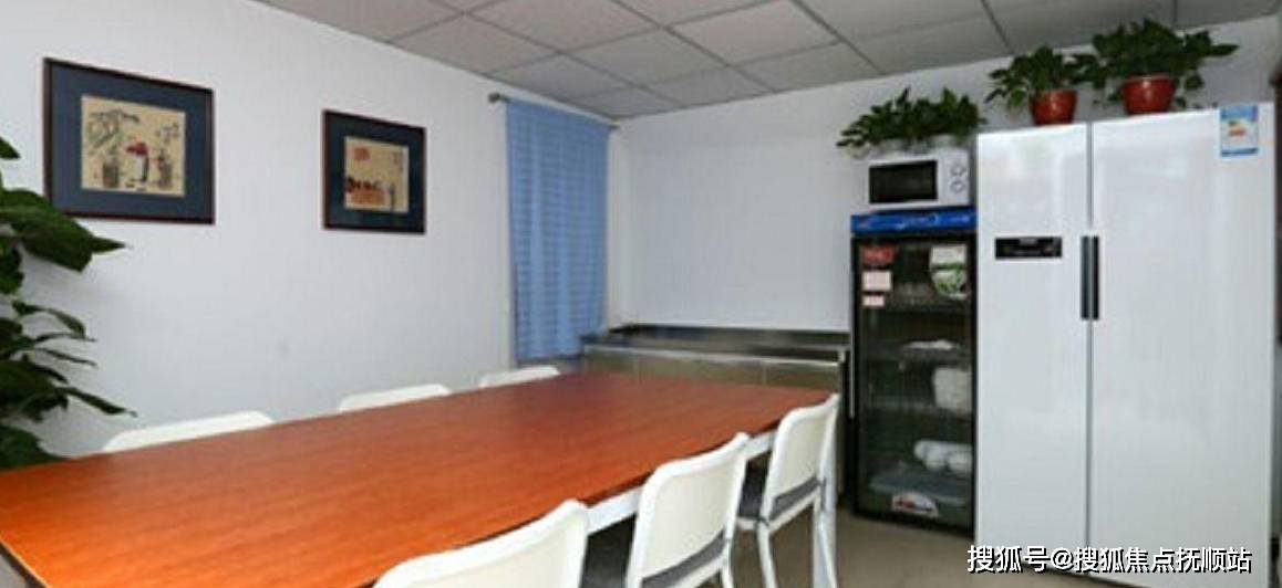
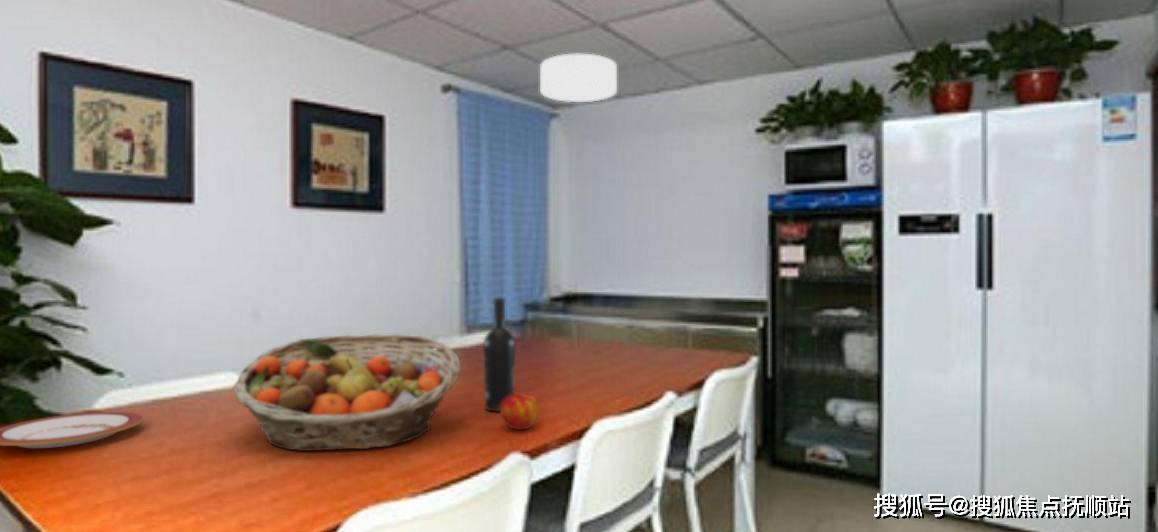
+ wine bottle [483,297,516,413]
+ fruit basket [232,334,462,452]
+ ceiling light [539,53,618,103]
+ plate [0,411,145,449]
+ apple [500,393,539,431]
